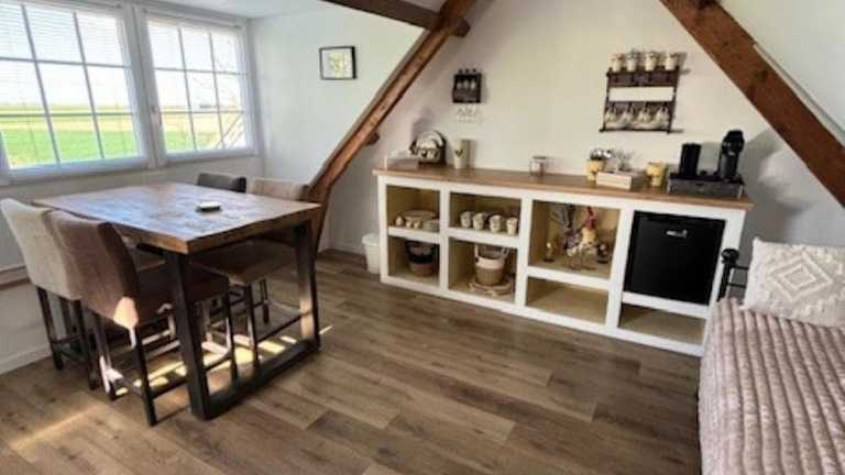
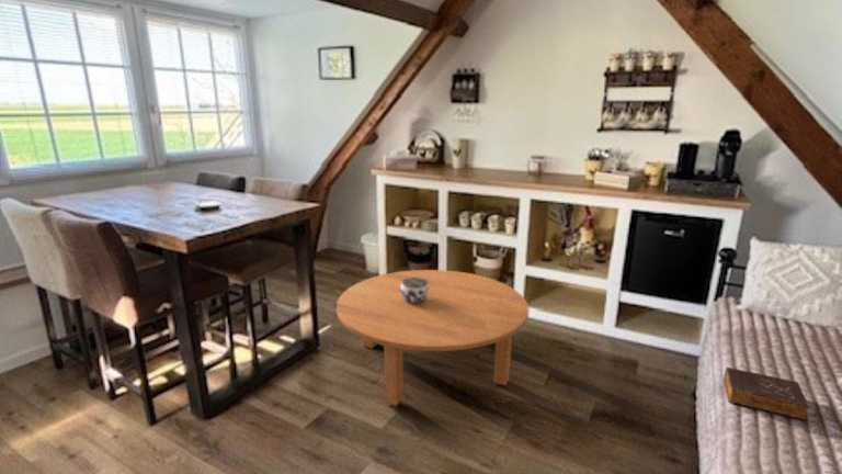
+ jar [400,276,429,304]
+ book [722,366,811,421]
+ coffee table [335,269,530,407]
